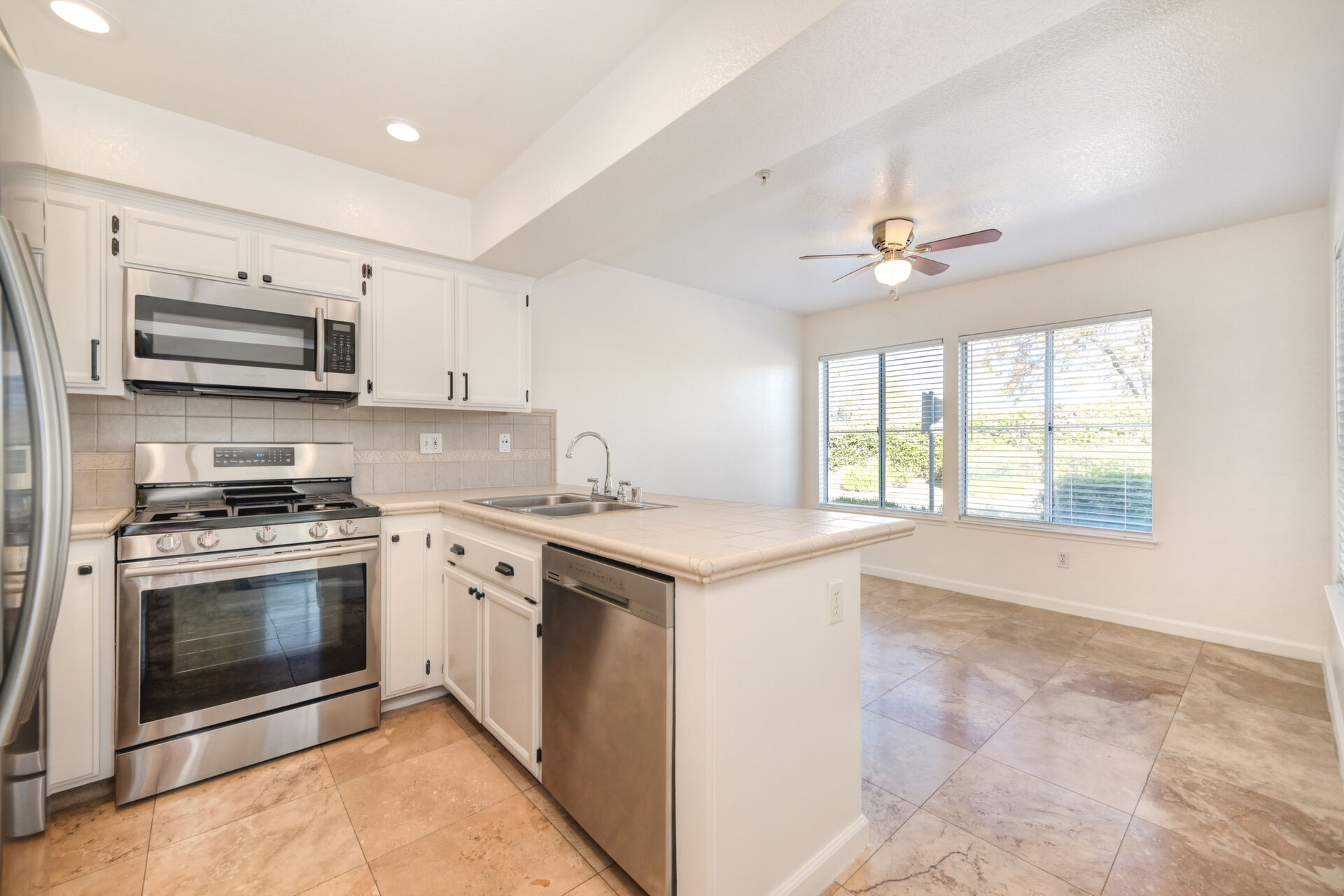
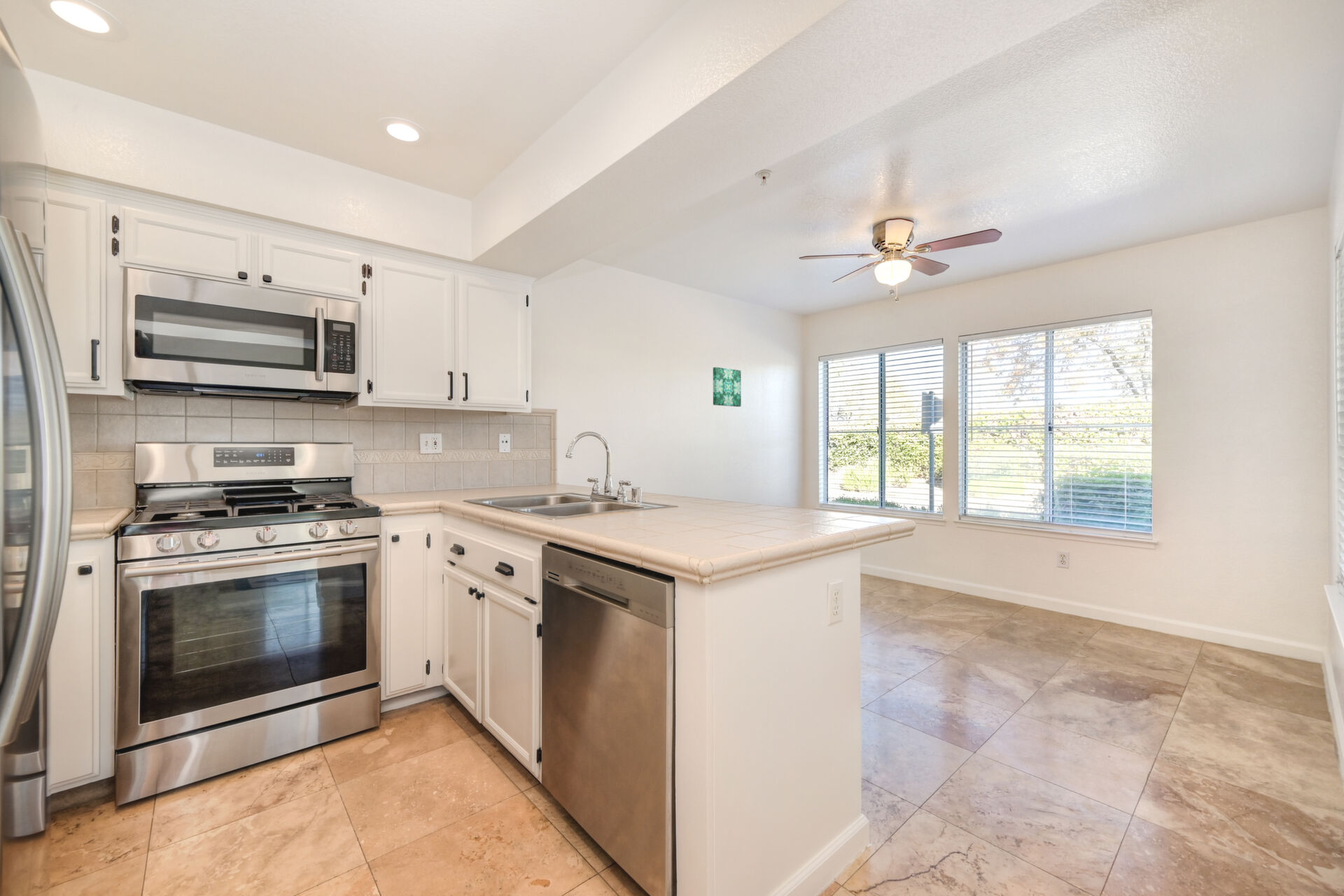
+ wall art [713,366,742,407]
